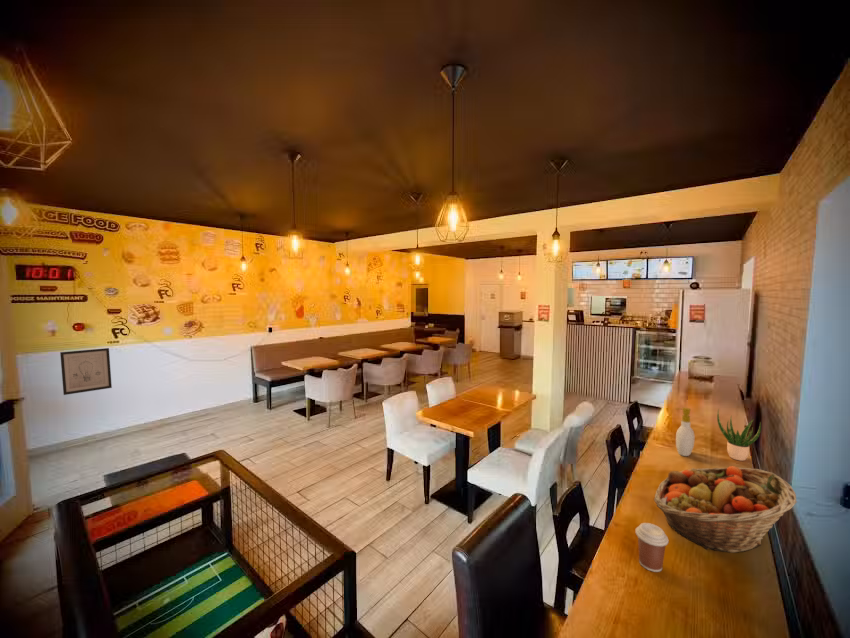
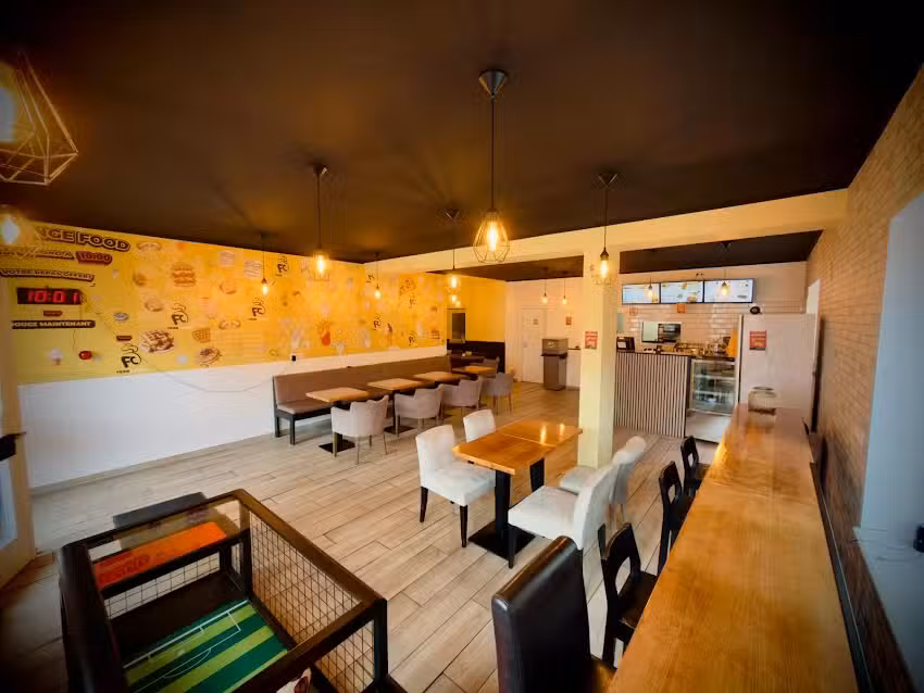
- soap bottle [675,407,696,457]
- wall art [59,347,113,396]
- coffee cup [635,522,669,573]
- potted plant [716,408,762,462]
- fruit basket [653,465,798,554]
